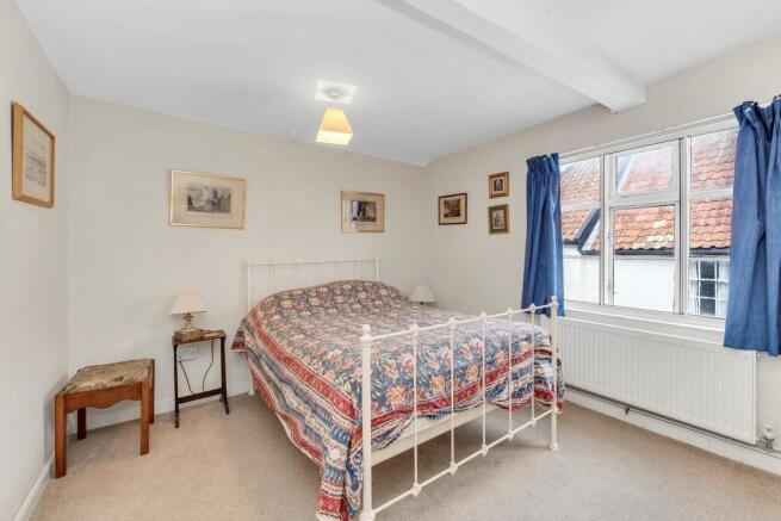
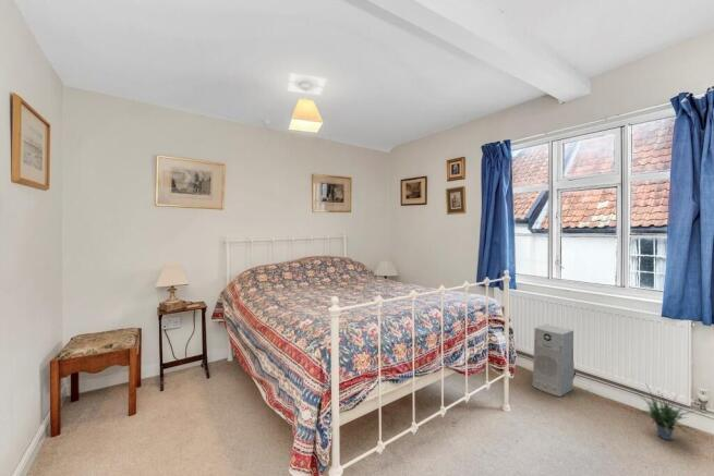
+ air purifier [531,324,574,398]
+ potted plant [633,383,701,441]
